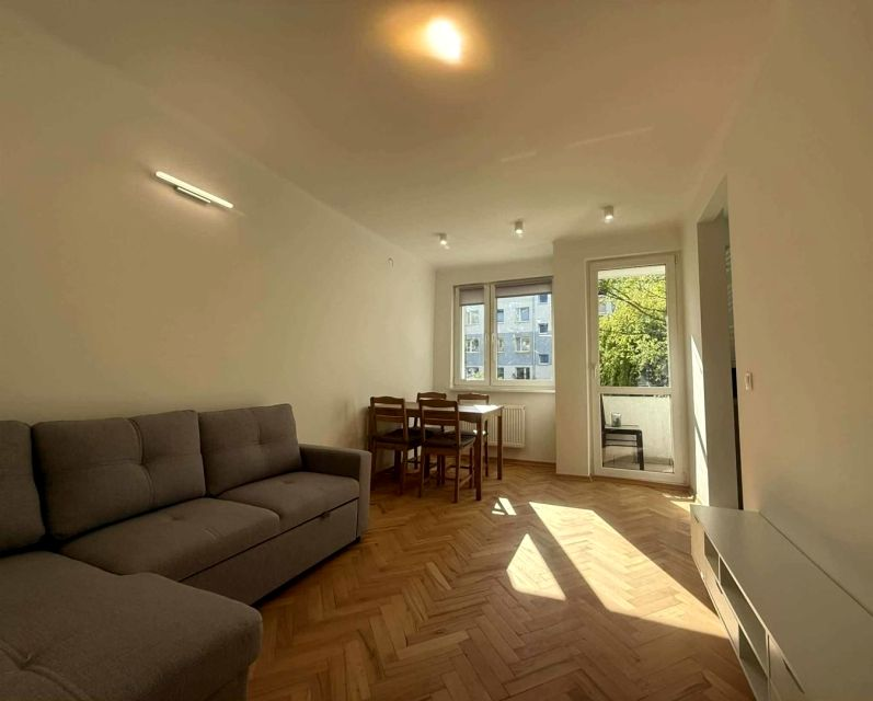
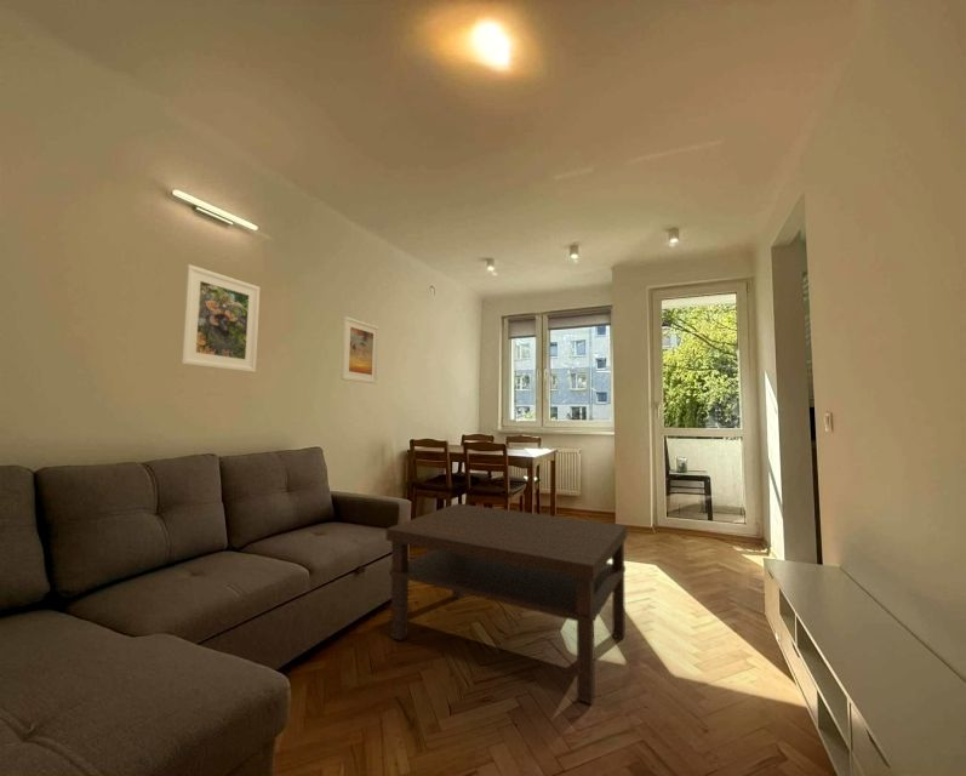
+ coffee table [385,502,628,706]
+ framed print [178,263,262,373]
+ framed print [339,315,381,384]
